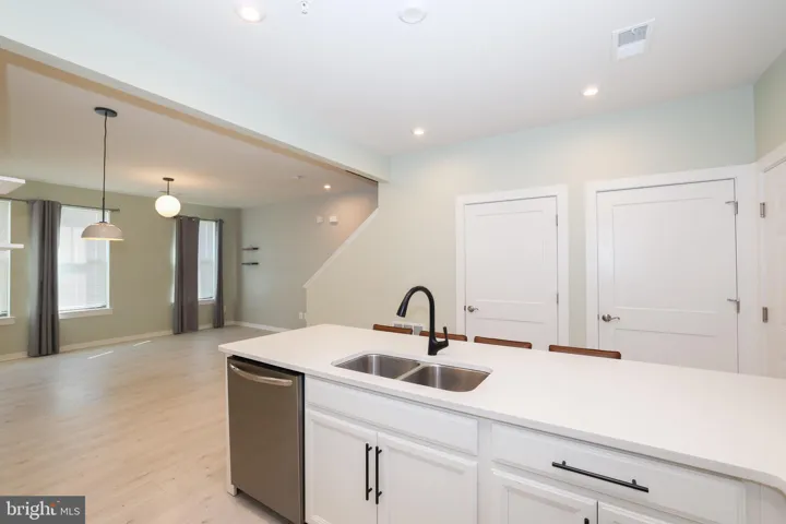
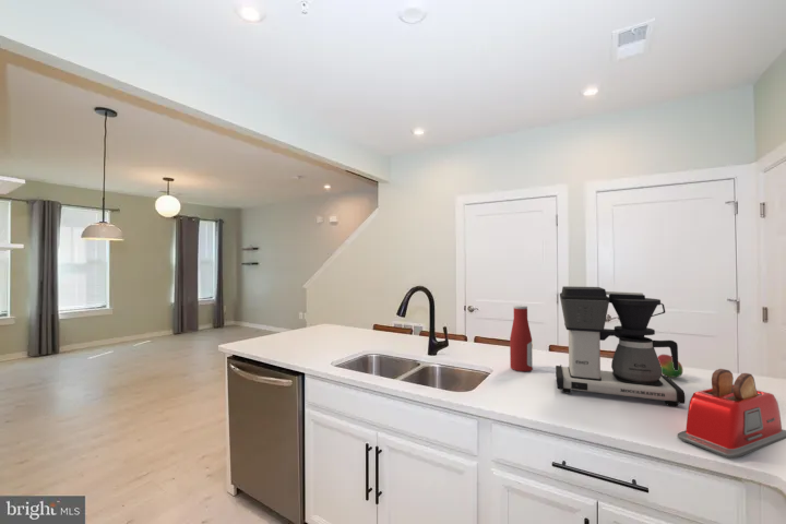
+ fruit [657,354,683,379]
+ coffee maker [555,285,686,407]
+ toaster [677,368,786,460]
+ bottle [509,303,534,372]
